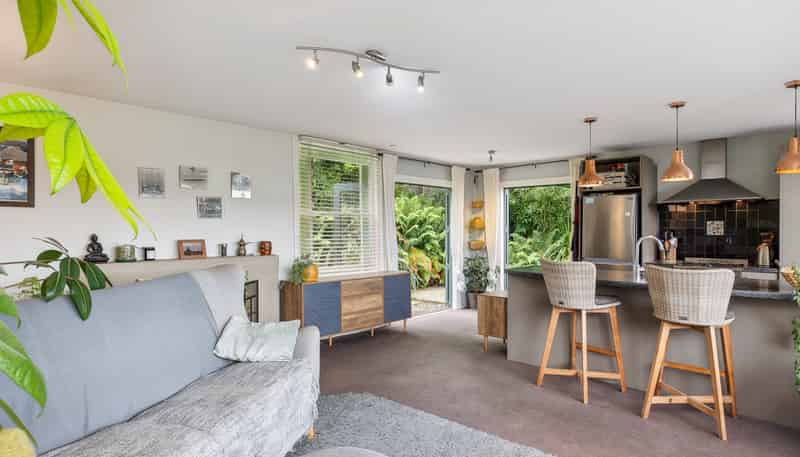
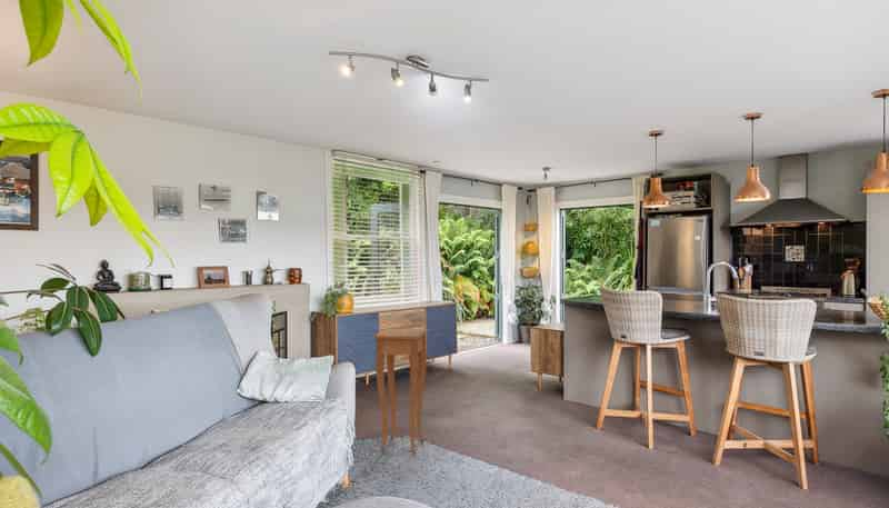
+ side table [372,328,429,455]
